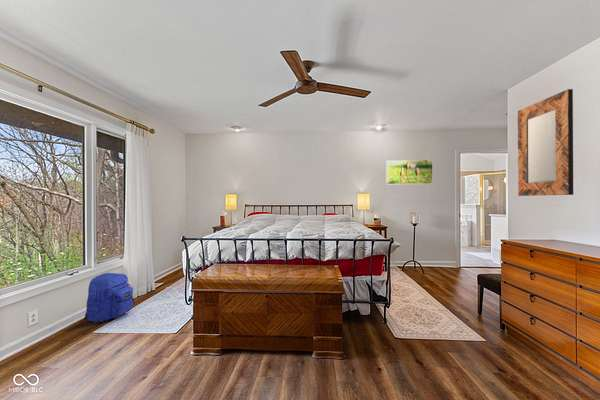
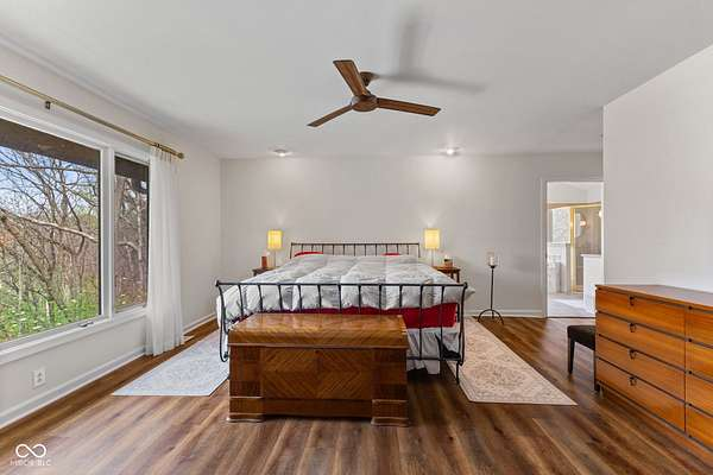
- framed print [385,159,434,185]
- backpack [83,272,135,323]
- home mirror [517,88,574,197]
